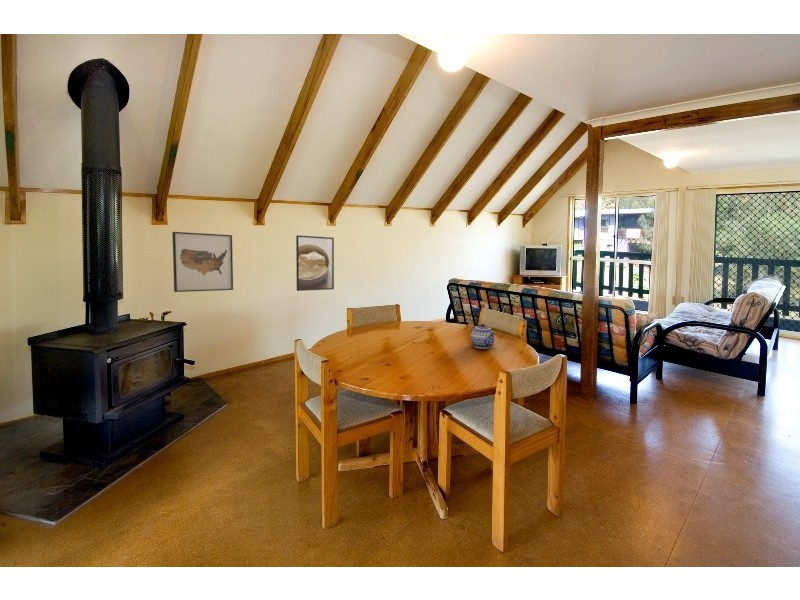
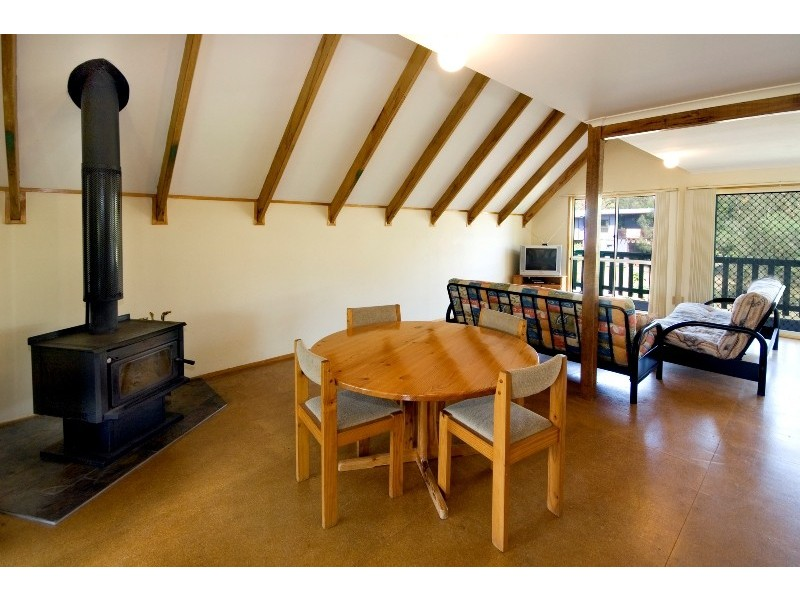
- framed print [295,234,335,292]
- teapot [470,323,497,350]
- wall art [171,231,234,293]
